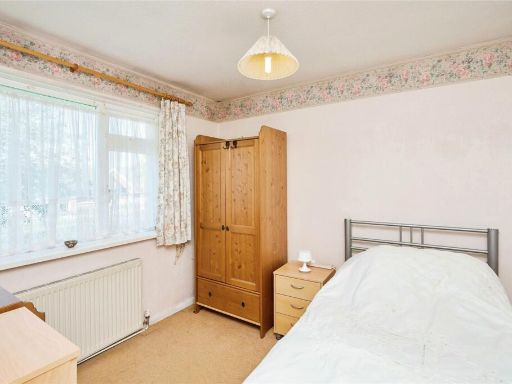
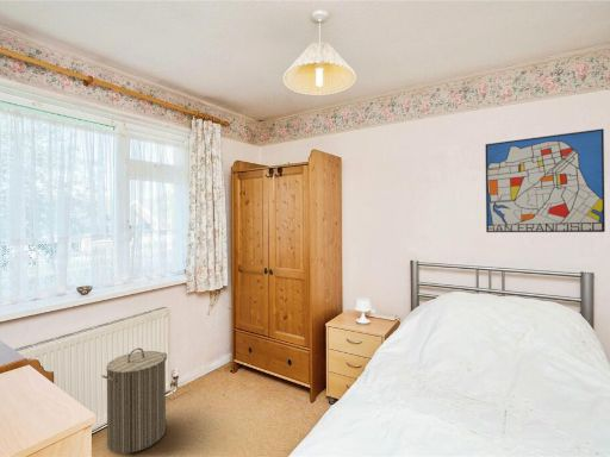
+ wall art [485,127,606,233]
+ laundry hamper [101,346,168,455]
